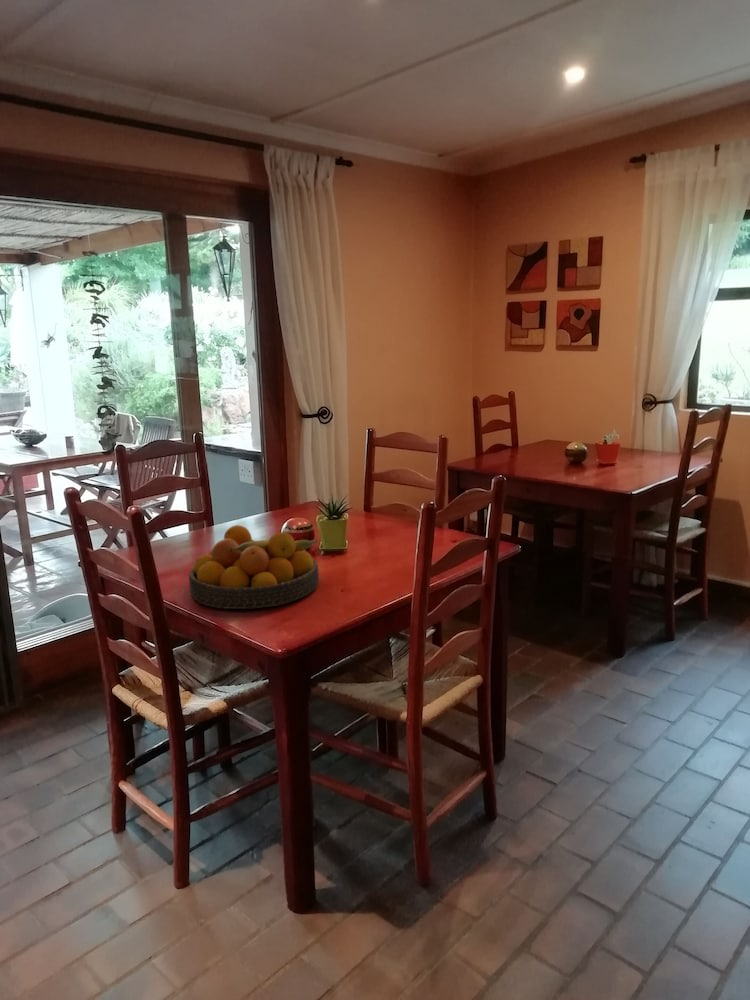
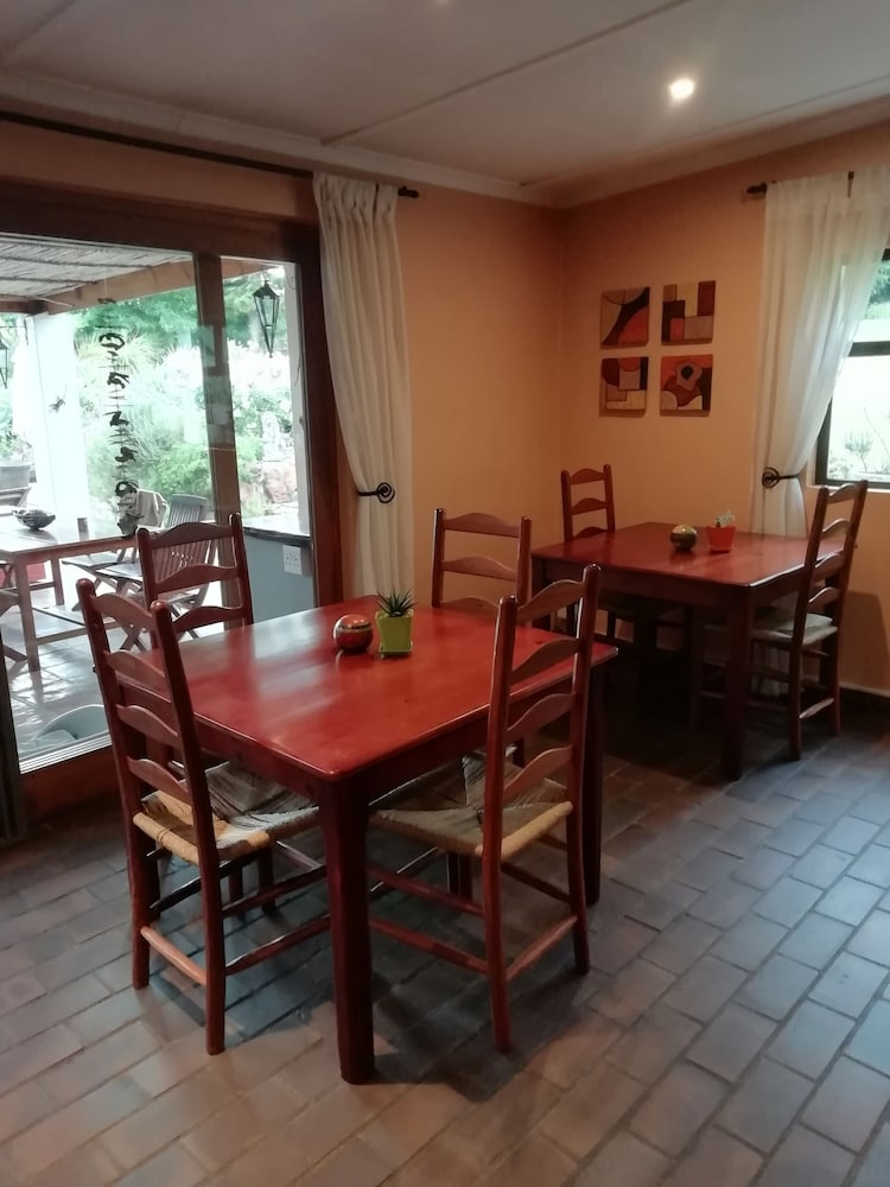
- fruit bowl [188,524,320,610]
